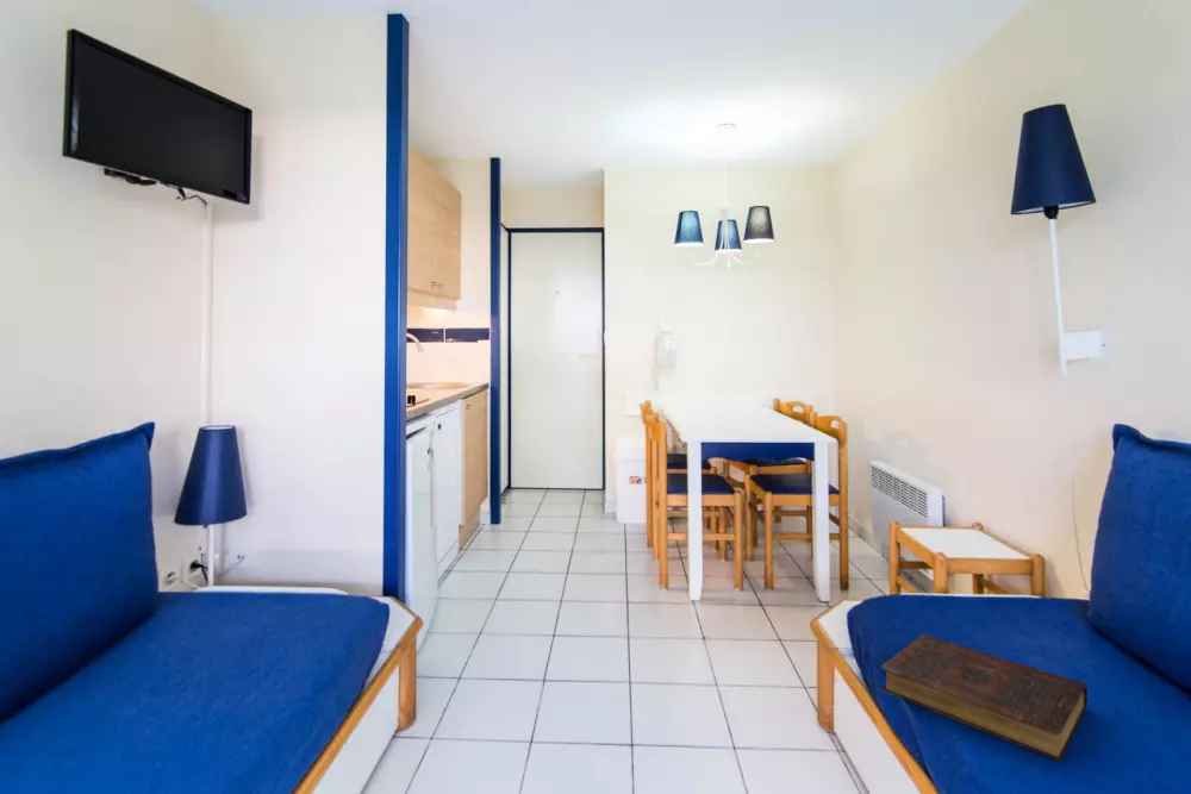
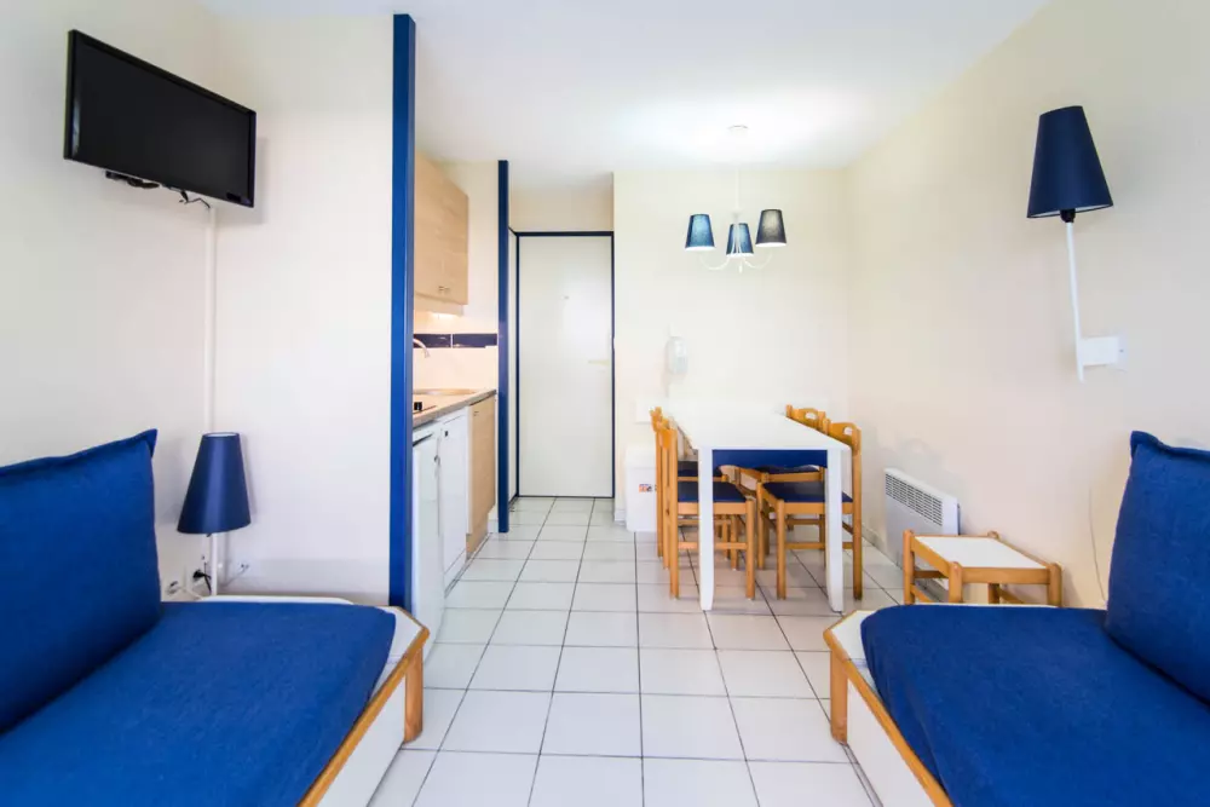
- book [879,633,1089,763]
